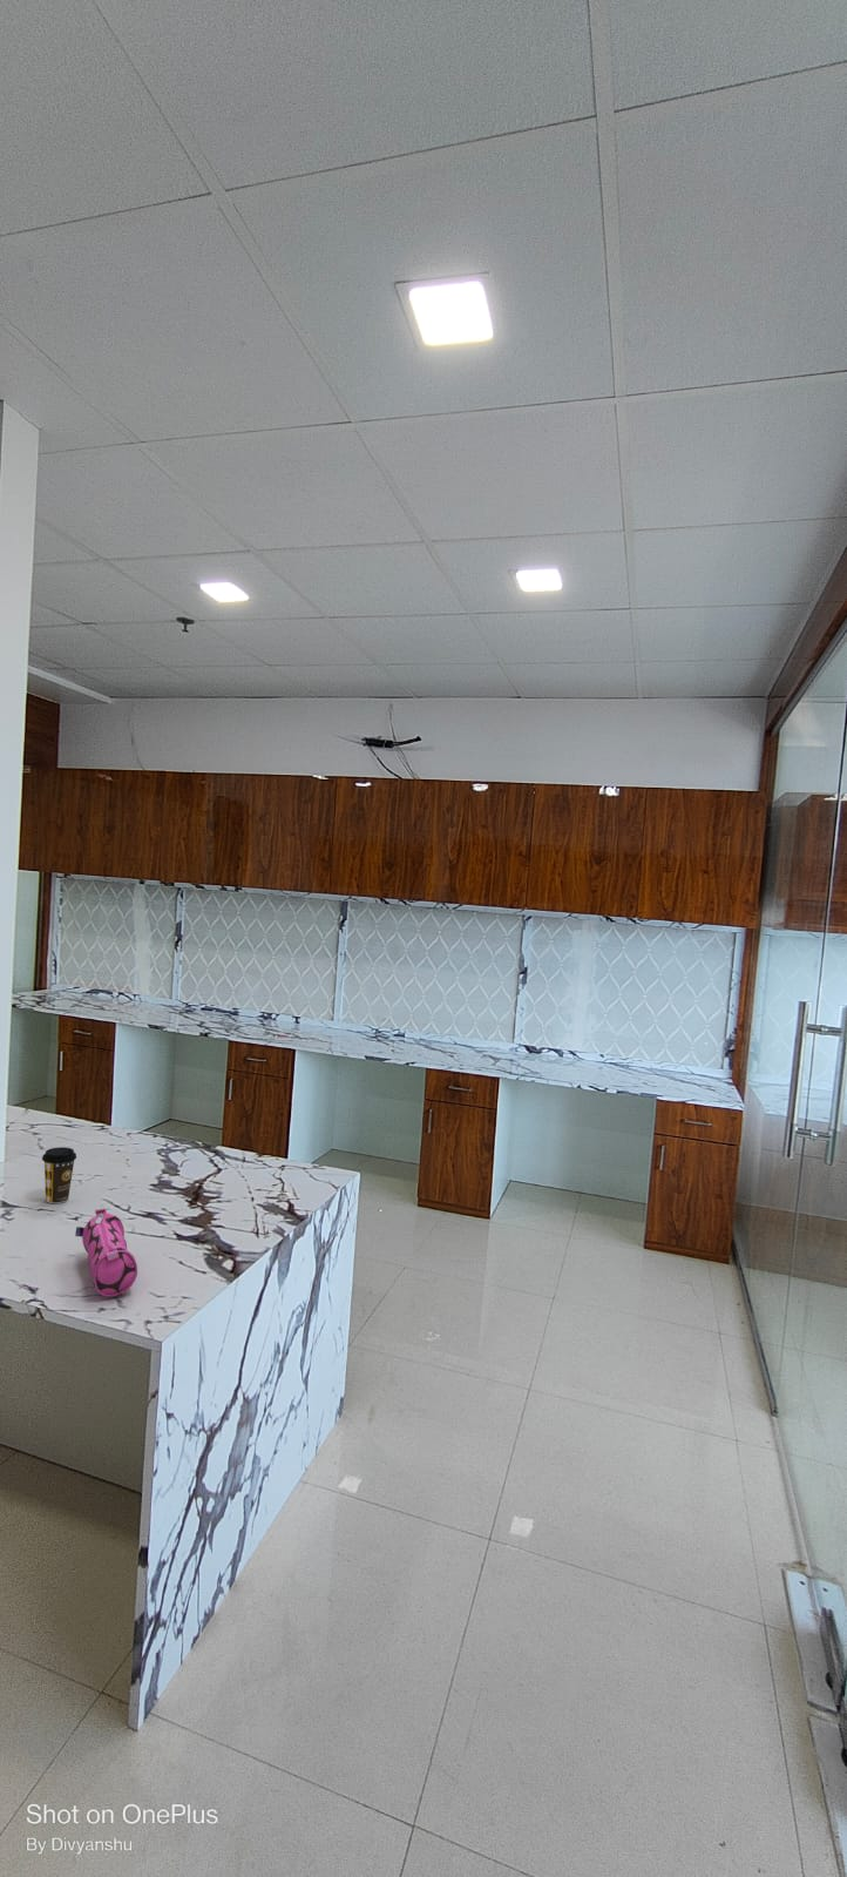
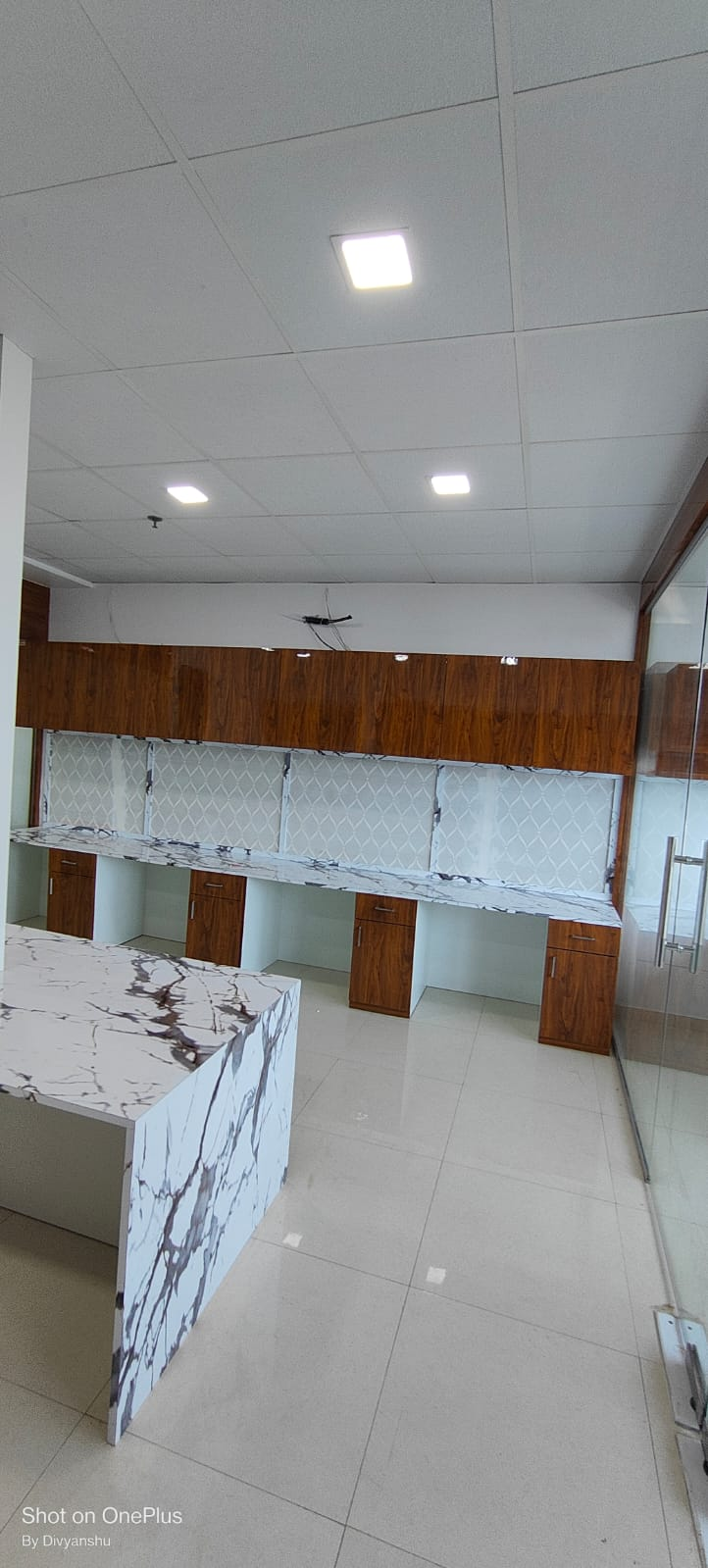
- pencil case [74,1208,139,1299]
- coffee cup [41,1146,78,1204]
